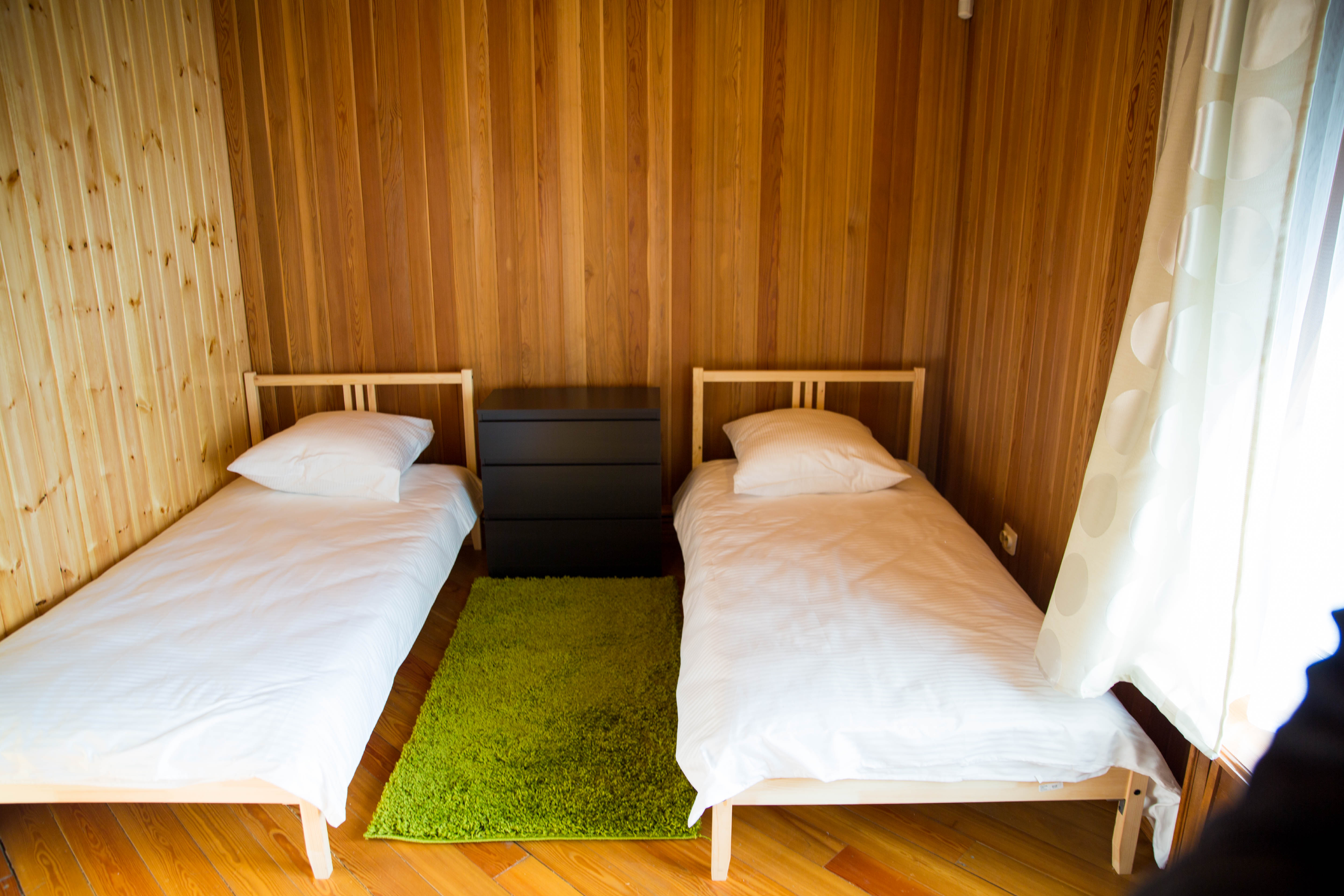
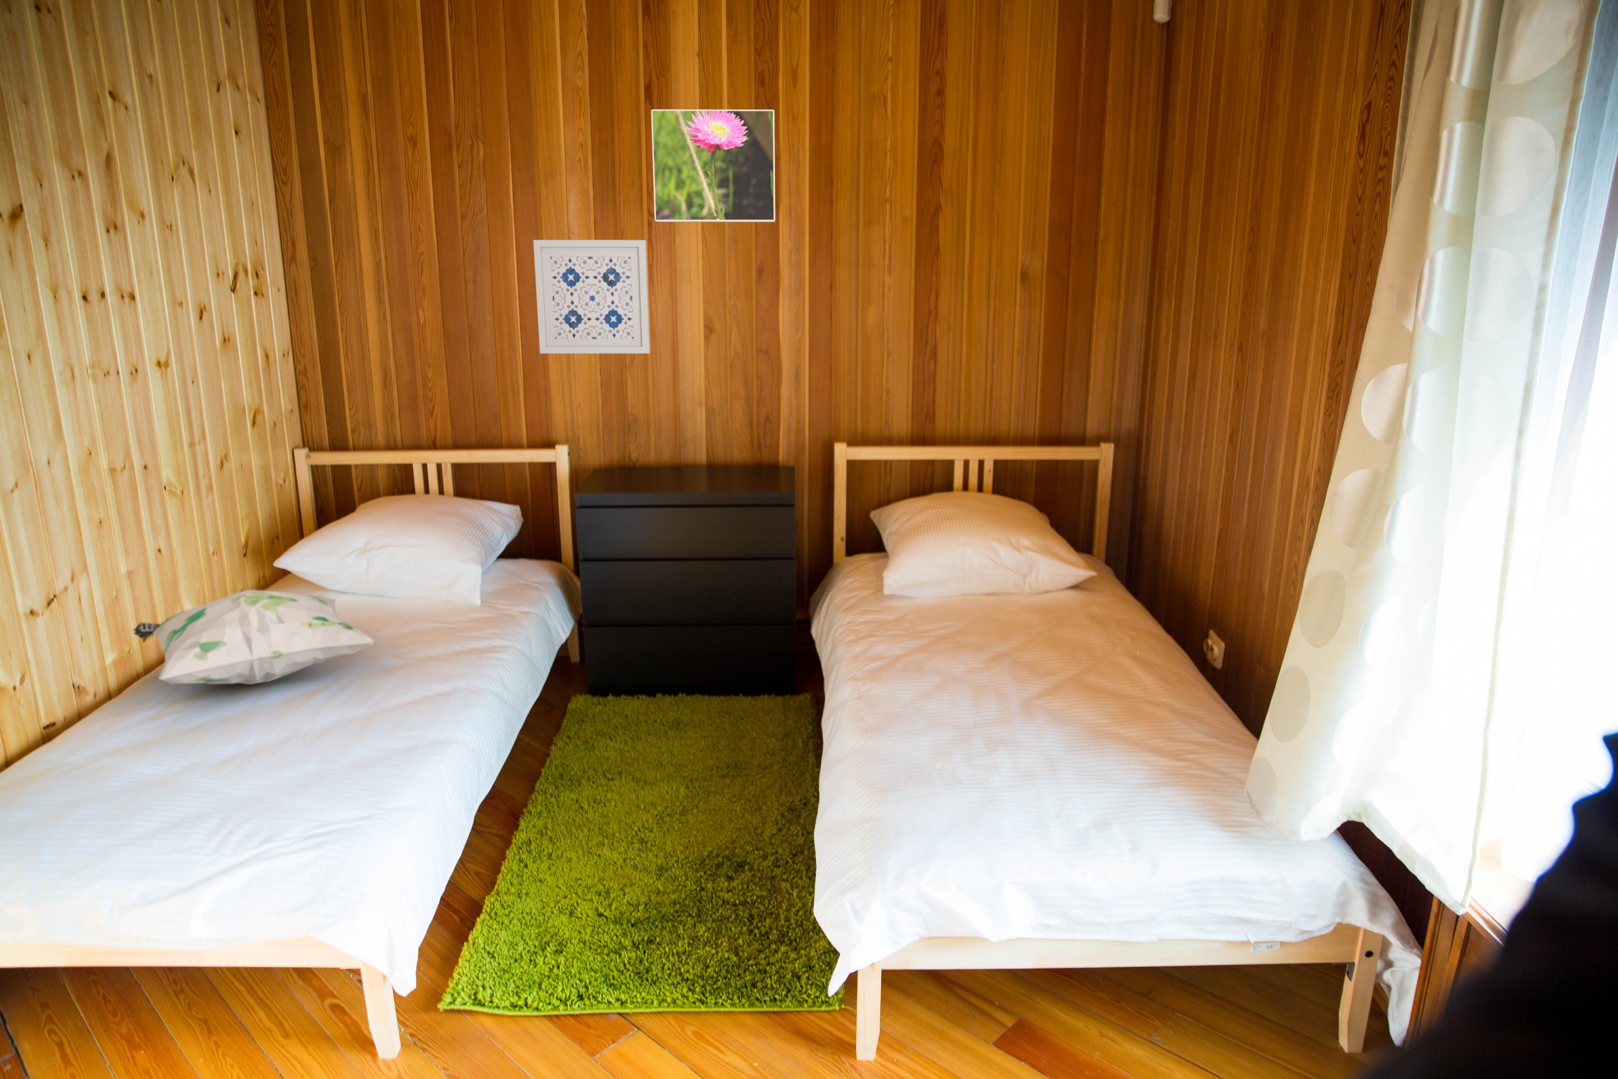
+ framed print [650,110,775,223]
+ decorative pillow [132,589,376,685]
+ wall art [533,240,650,354]
